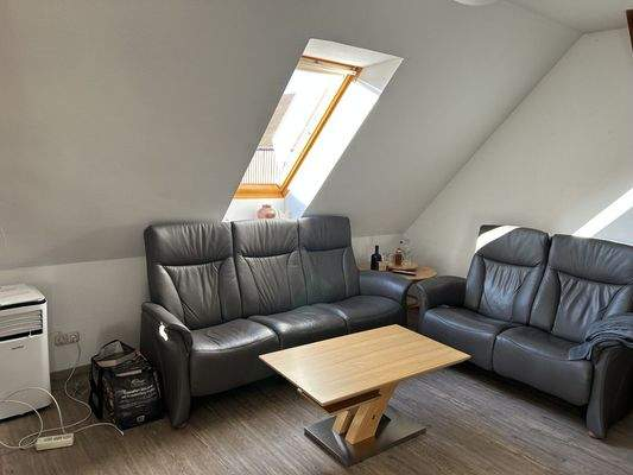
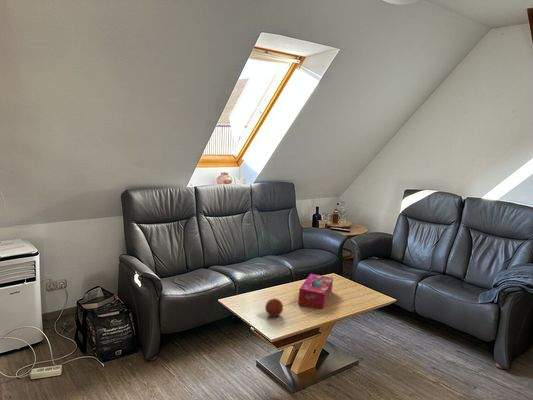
+ fruit [264,297,284,317]
+ tissue box [297,273,334,310]
